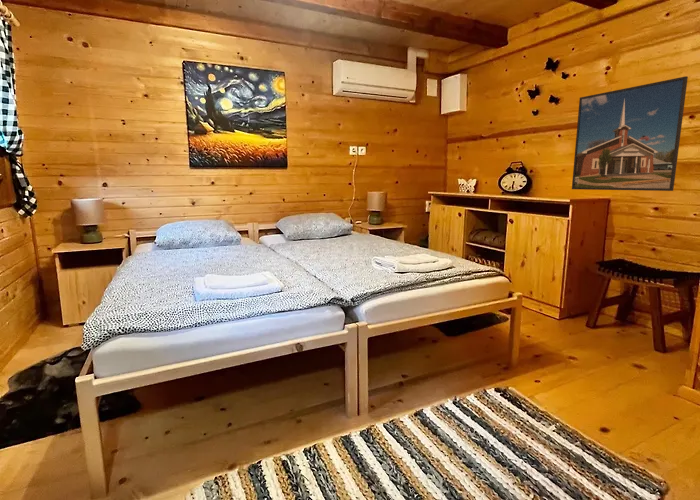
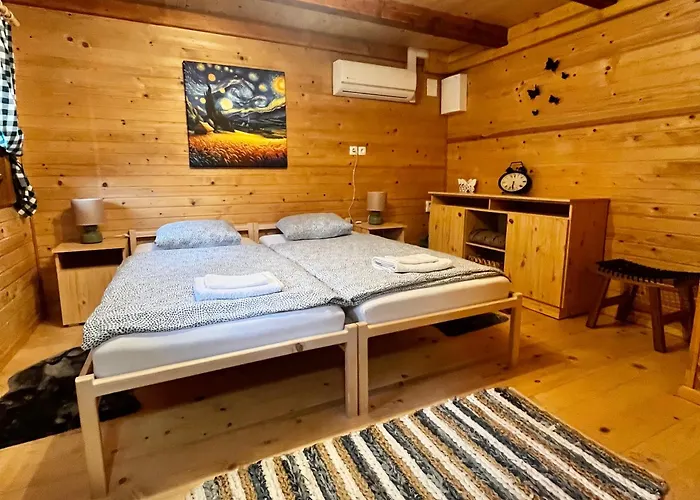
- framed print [571,75,689,192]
